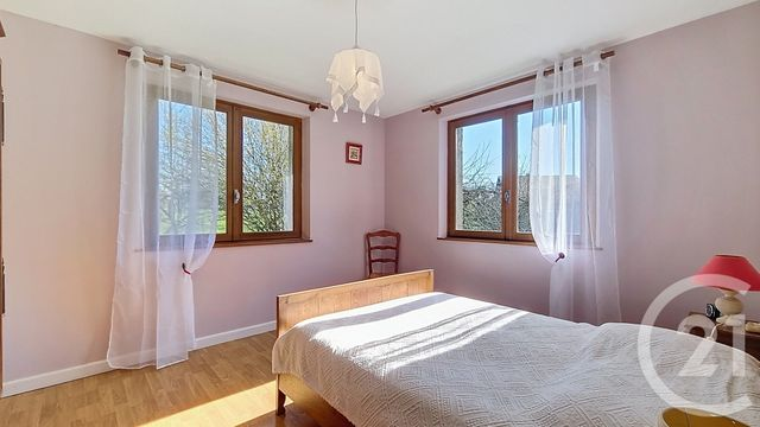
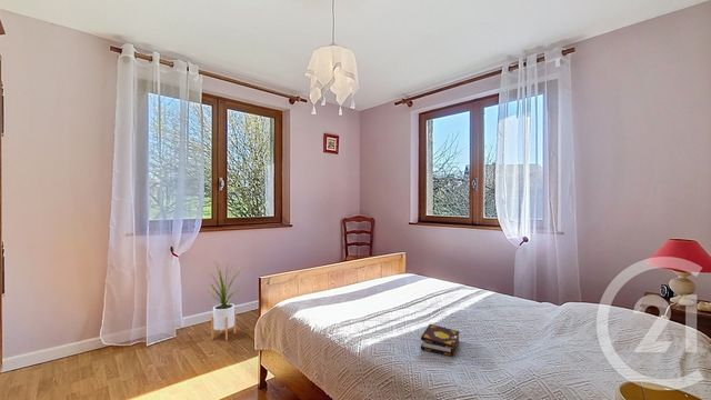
+ book [420,323,460,357]
+ house plant [201,259,243,341]
